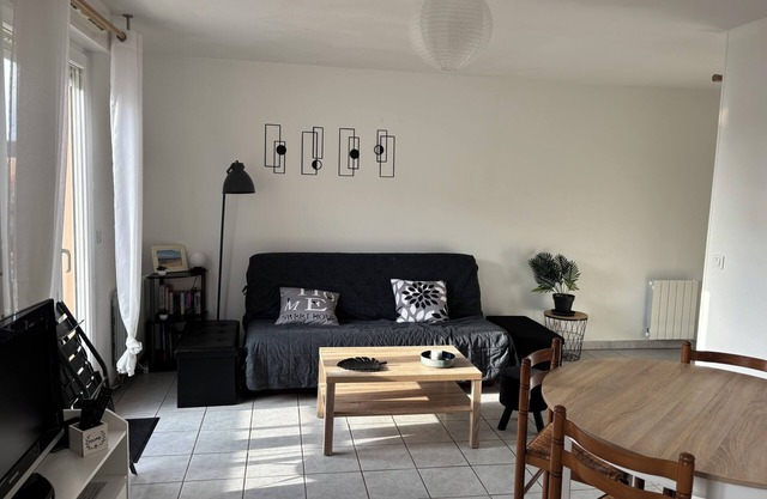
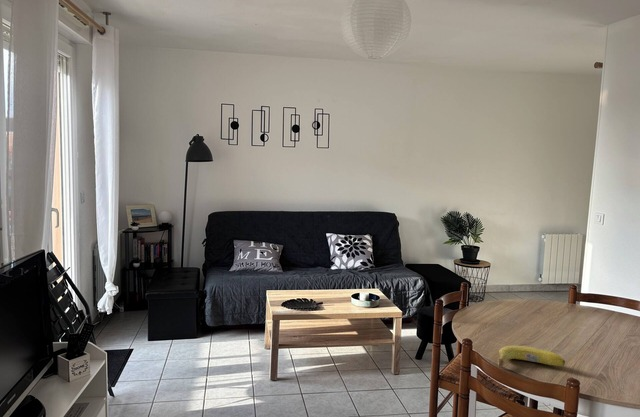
+ fruit [496,345,566,368]
